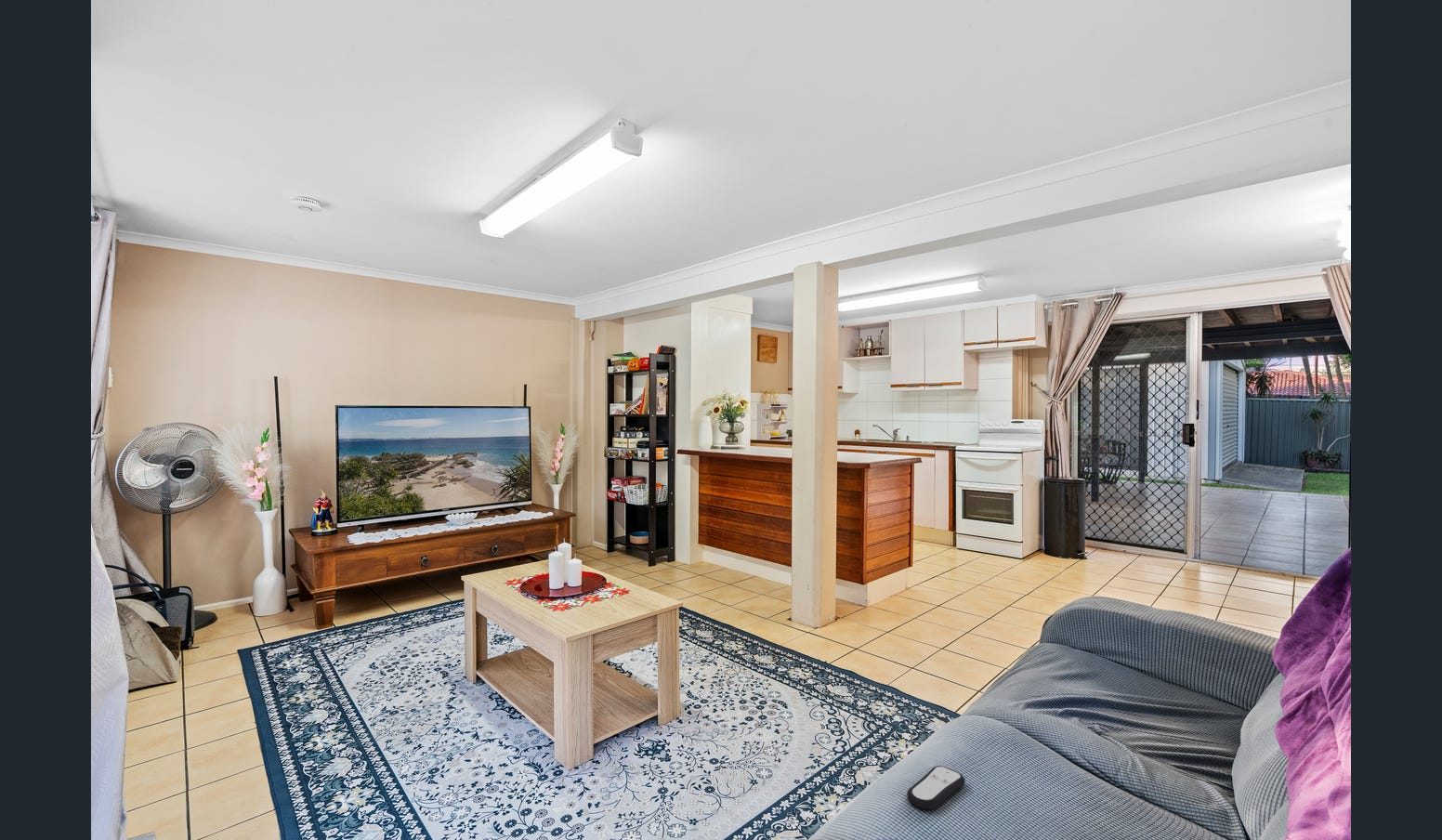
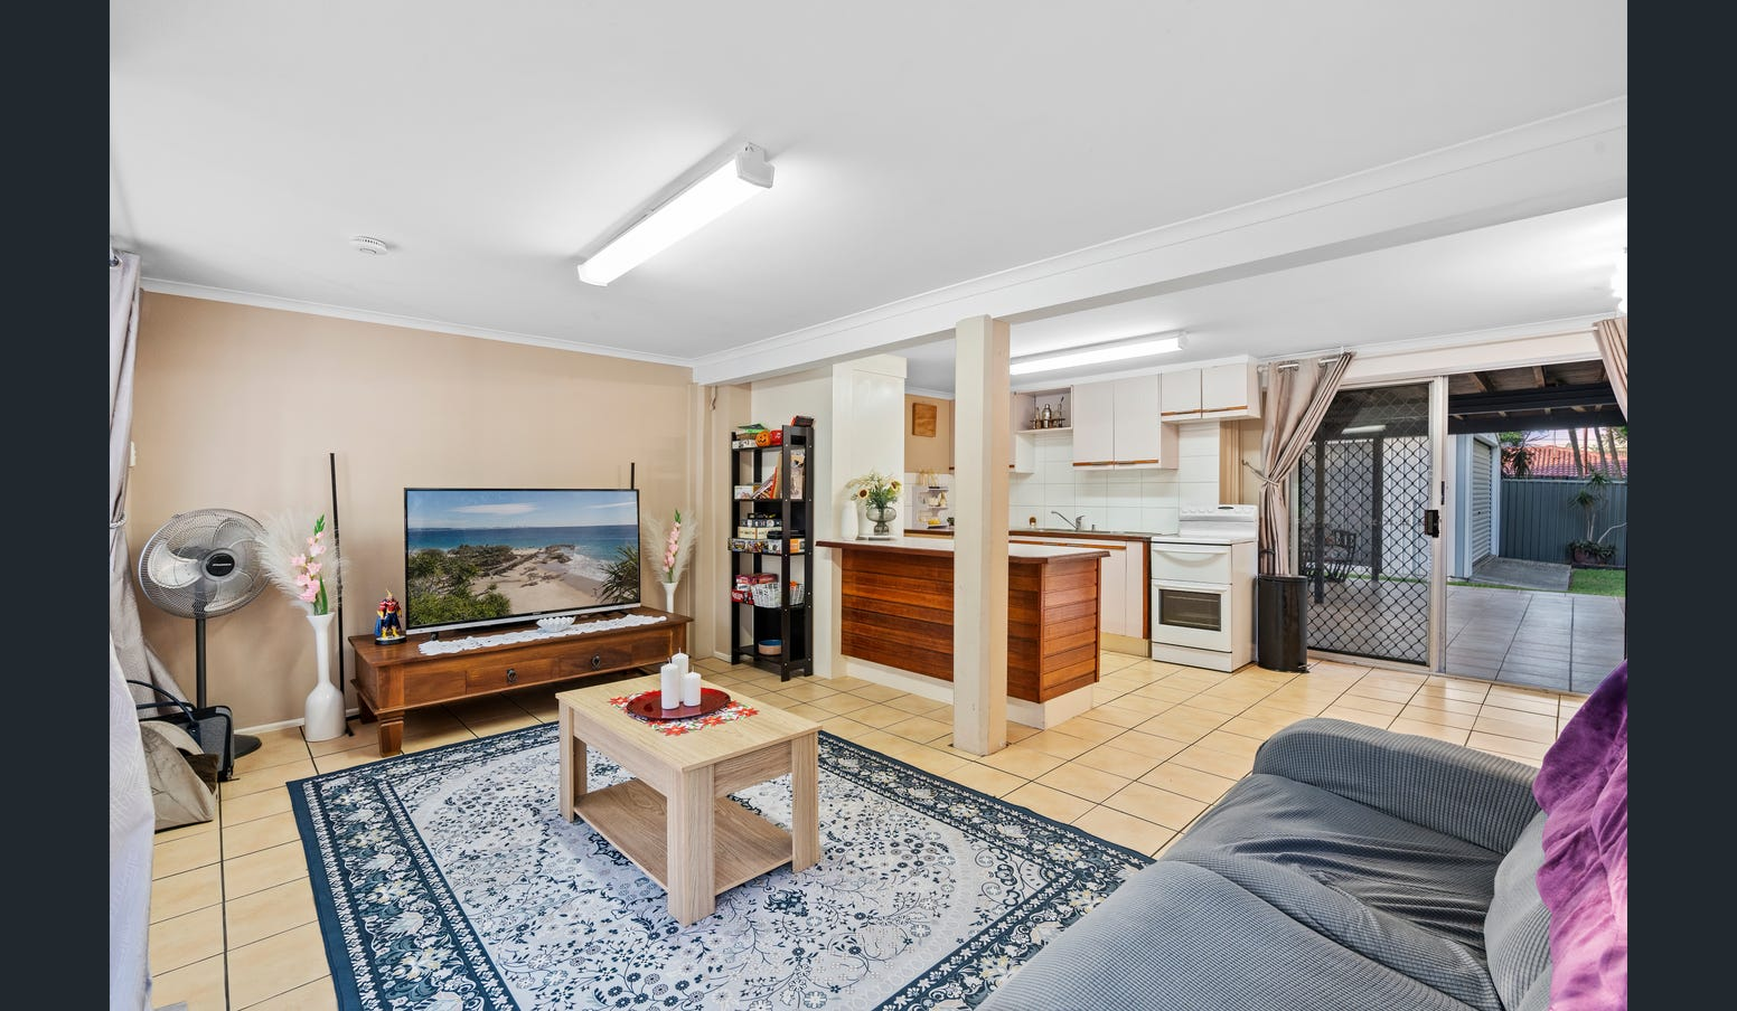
- remote control [906,765,966,810]
